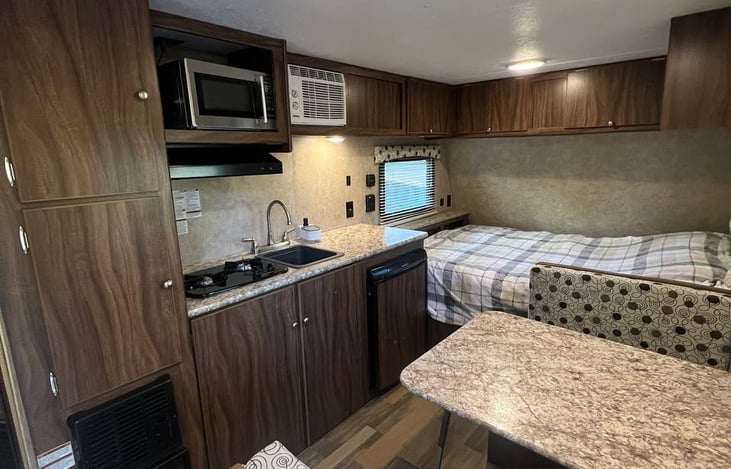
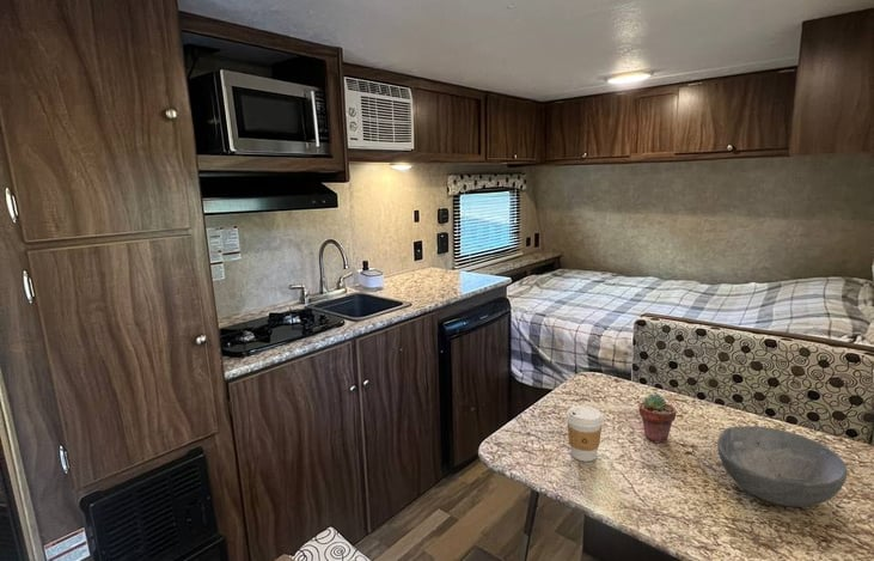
+ bowl [716,425,849,508]
+ potted succulent [637,392,677,444]
+ coffee cup [566,404,605,463]
